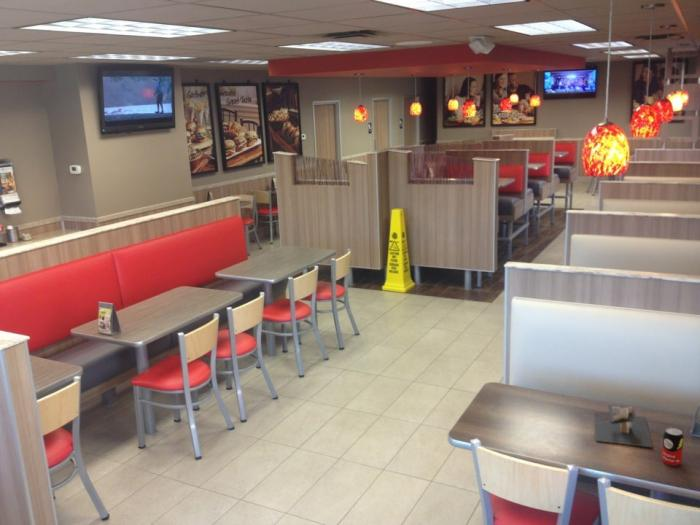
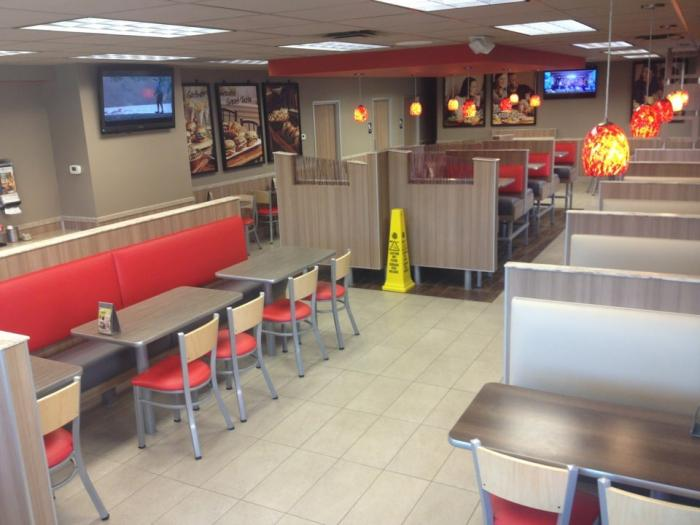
- beverage can [661,427,685,467]
- napkin holder [594,404,653,448]
